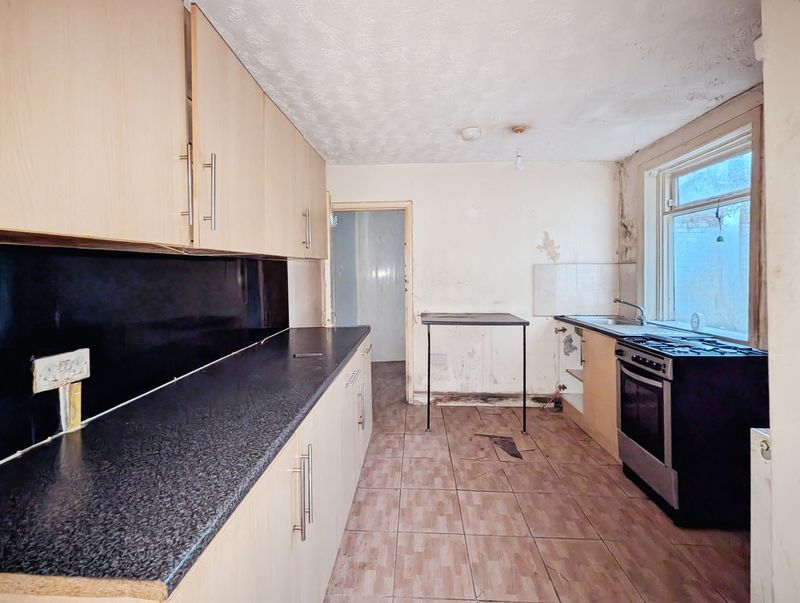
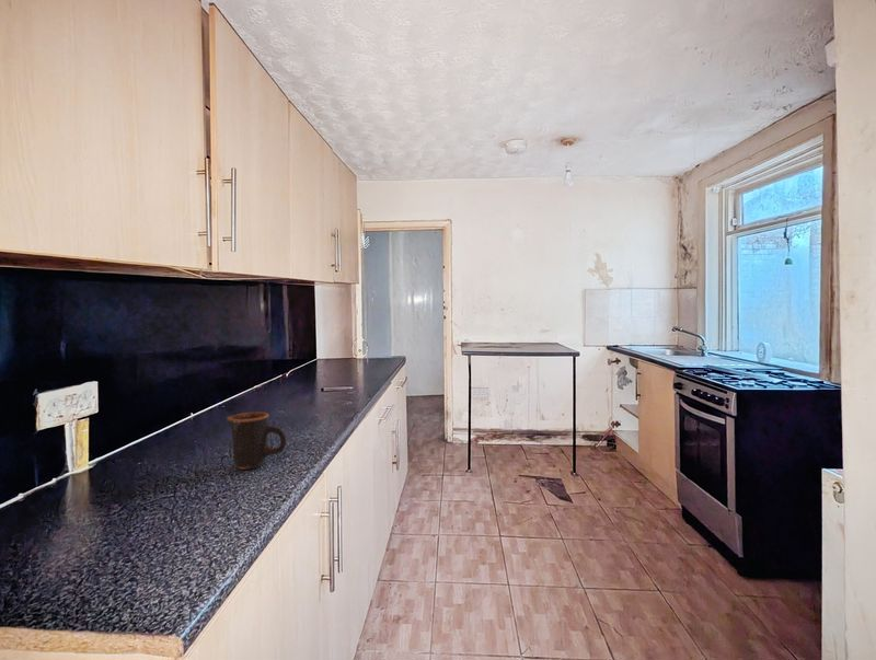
+ mug [226,412,287,471]
